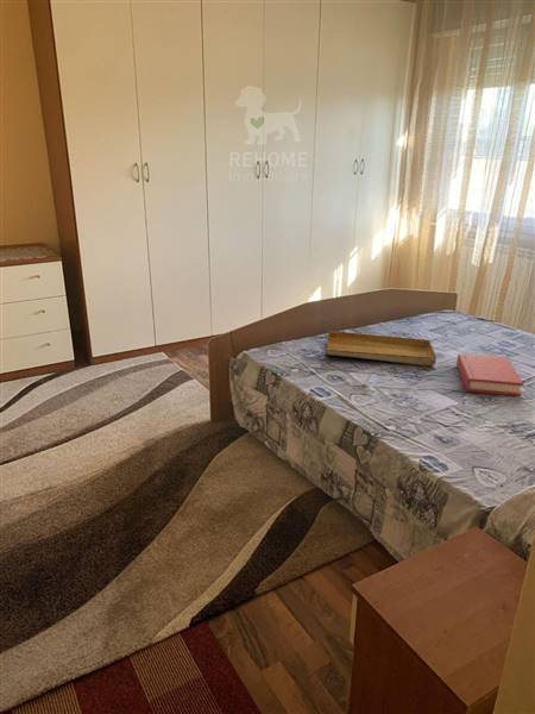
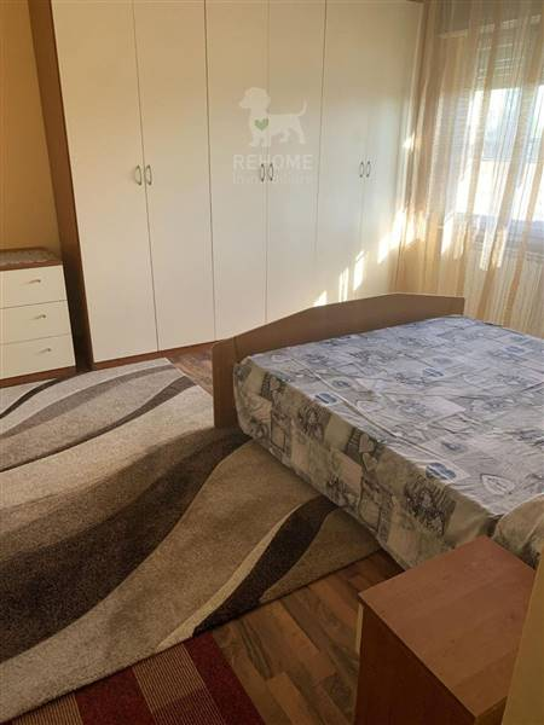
- hardback book [455,352,525,397]
- tray [325,330,438,368]
